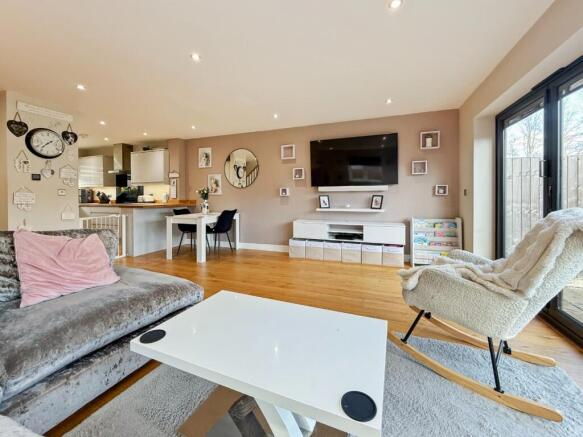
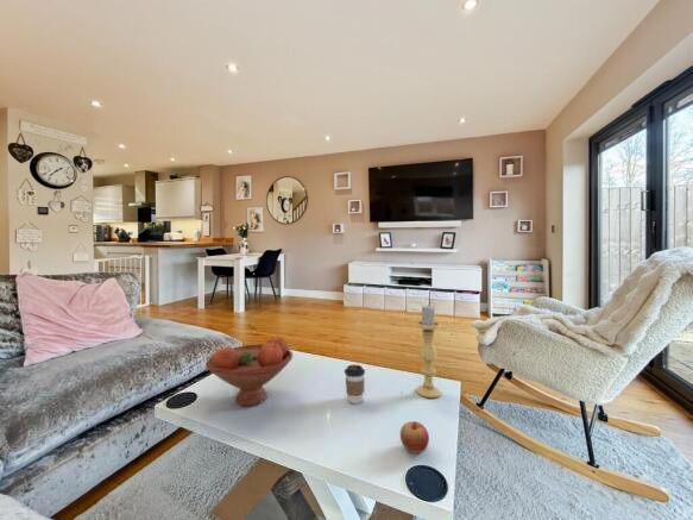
+ apple [399,420,430,455]
+ candle holder [415,303,442,399]
+ fruit bowl [204,334,294,407]
+ coffee cup [344,364,366,405]
